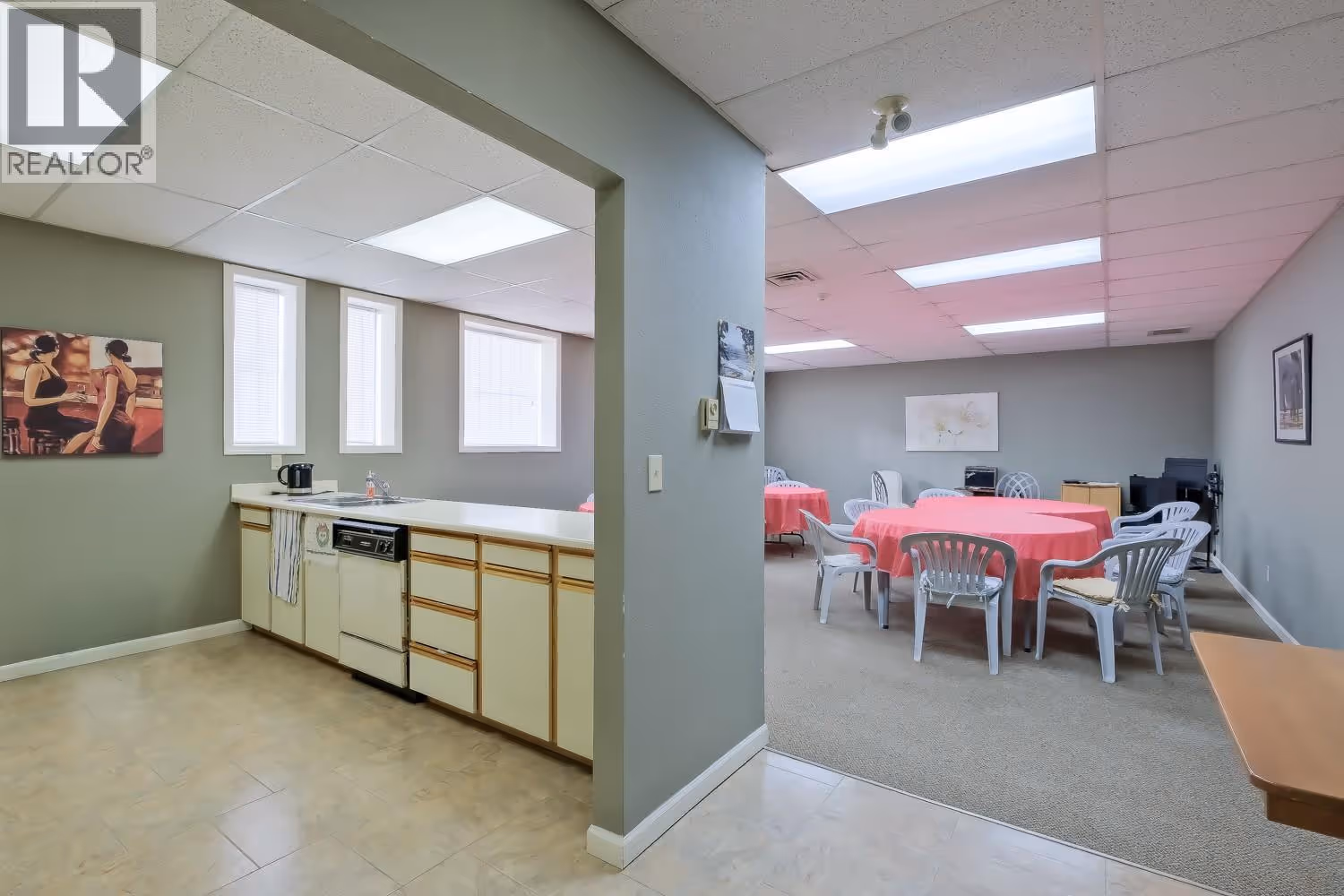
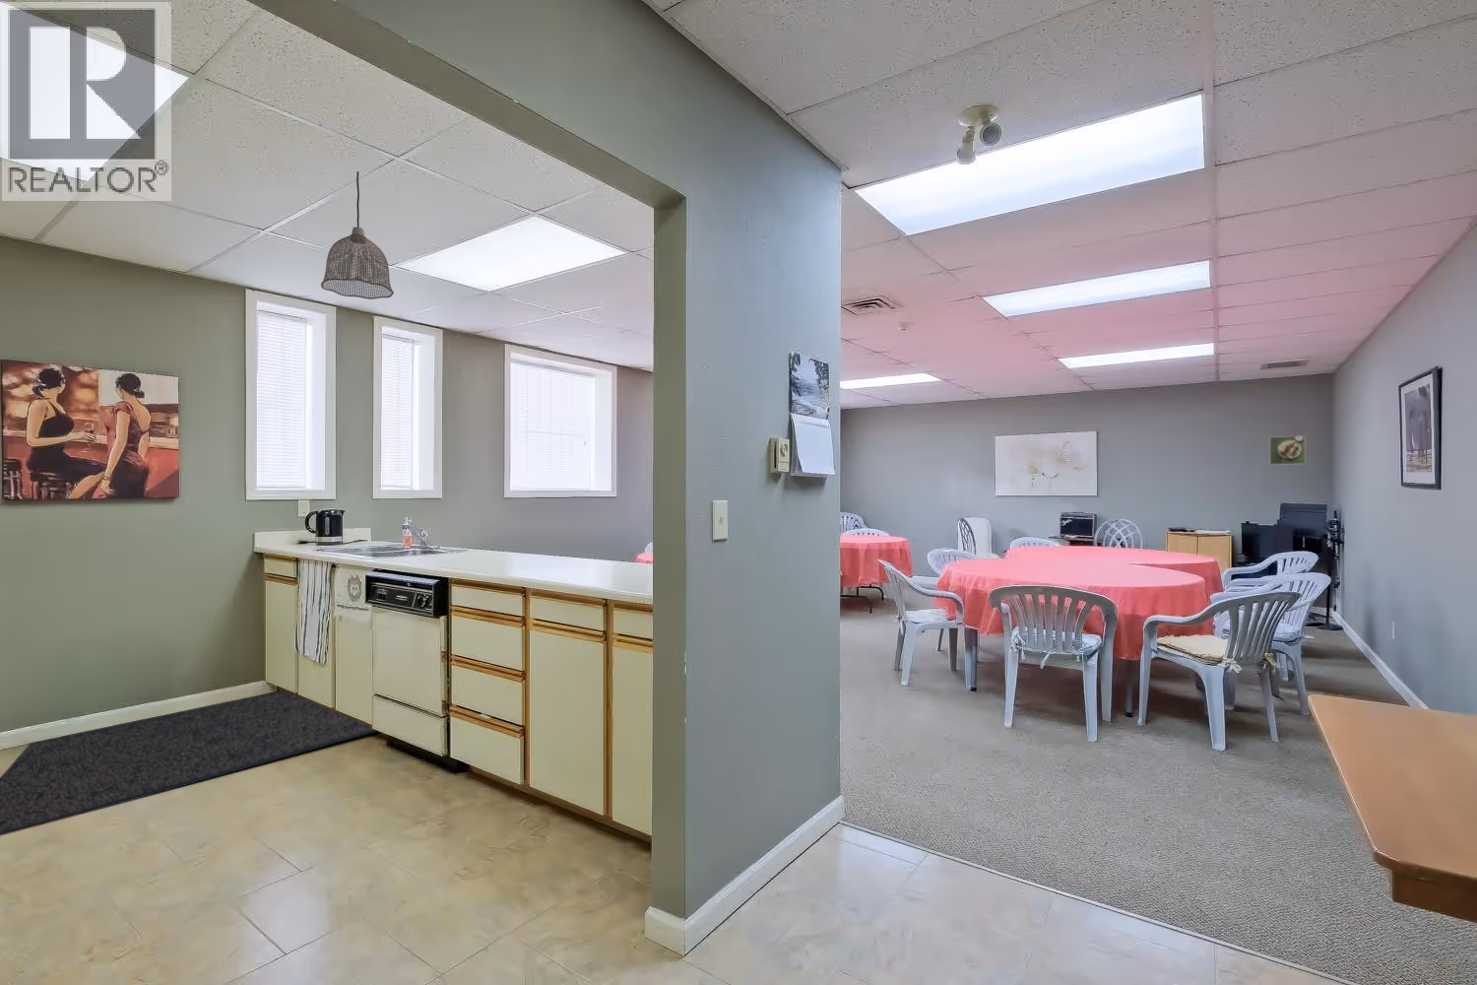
+ pendant lamp [320,170,395,300]
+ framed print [1268,434,1307,466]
+ rug [0,689,378,838]
